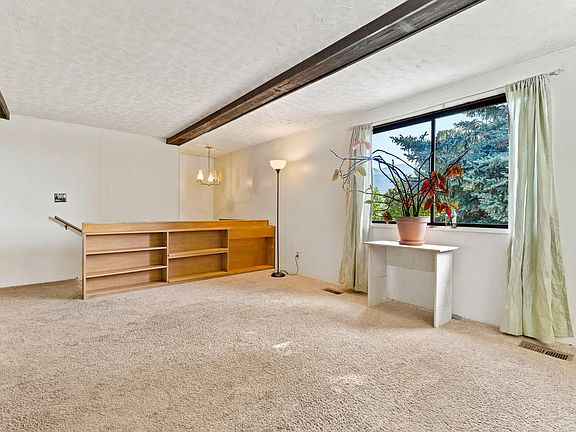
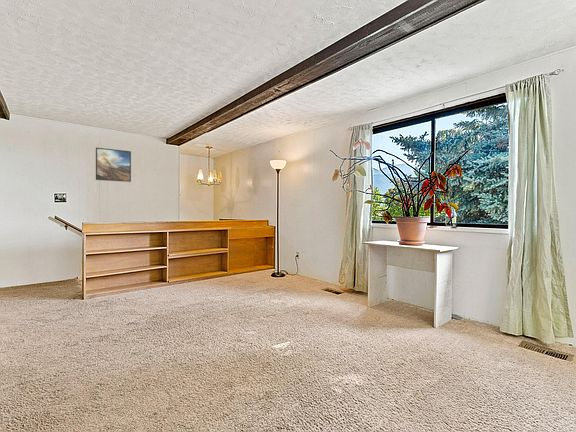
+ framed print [95,147,132,183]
